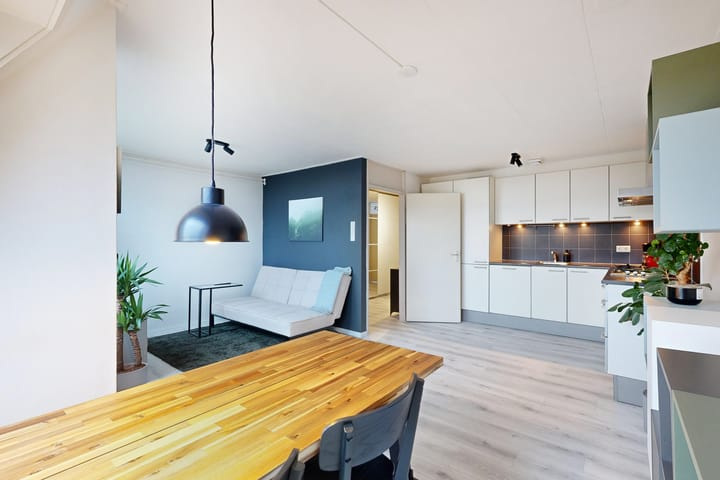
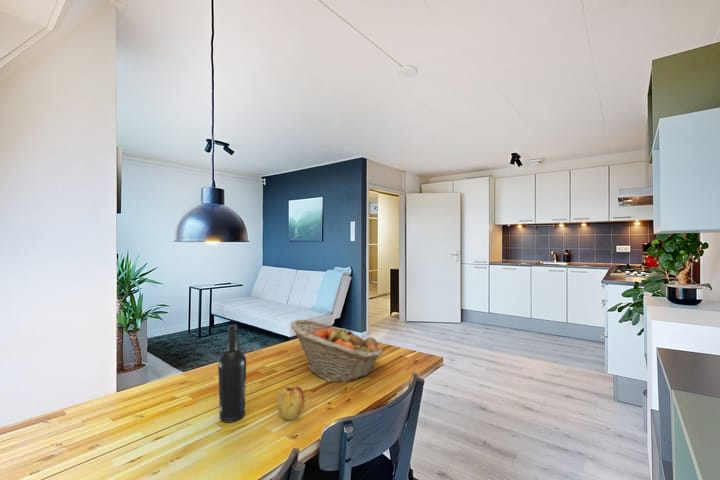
+ wine bottle [217,323,247,424]
+ apple [276,384,306,421]
+ fruit basket [290,319,384,383]
